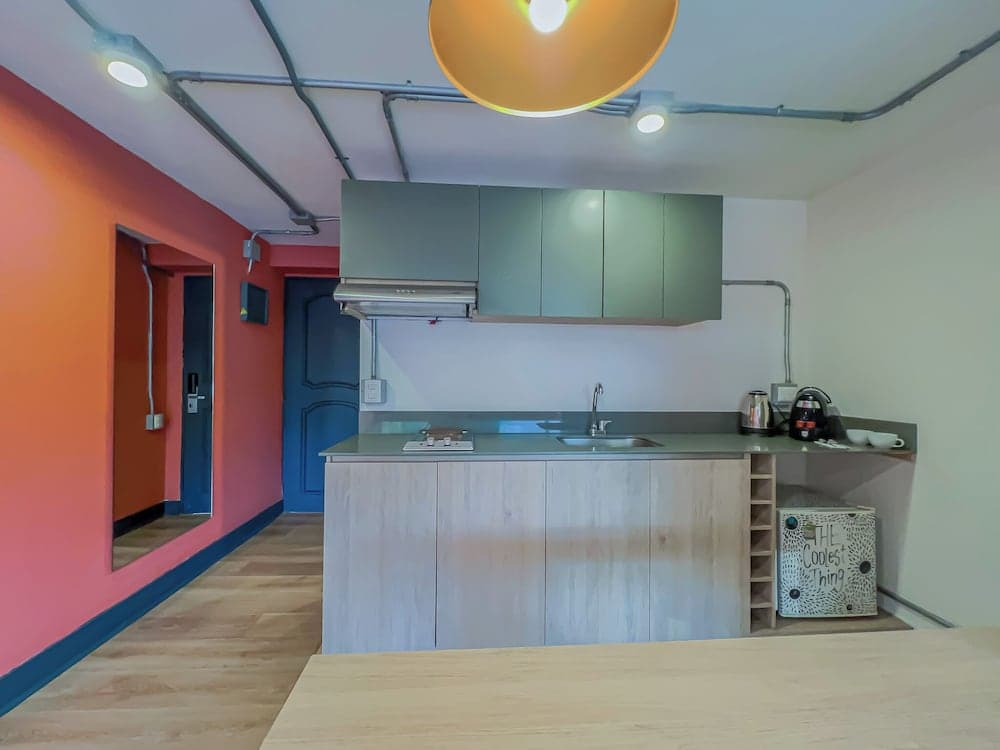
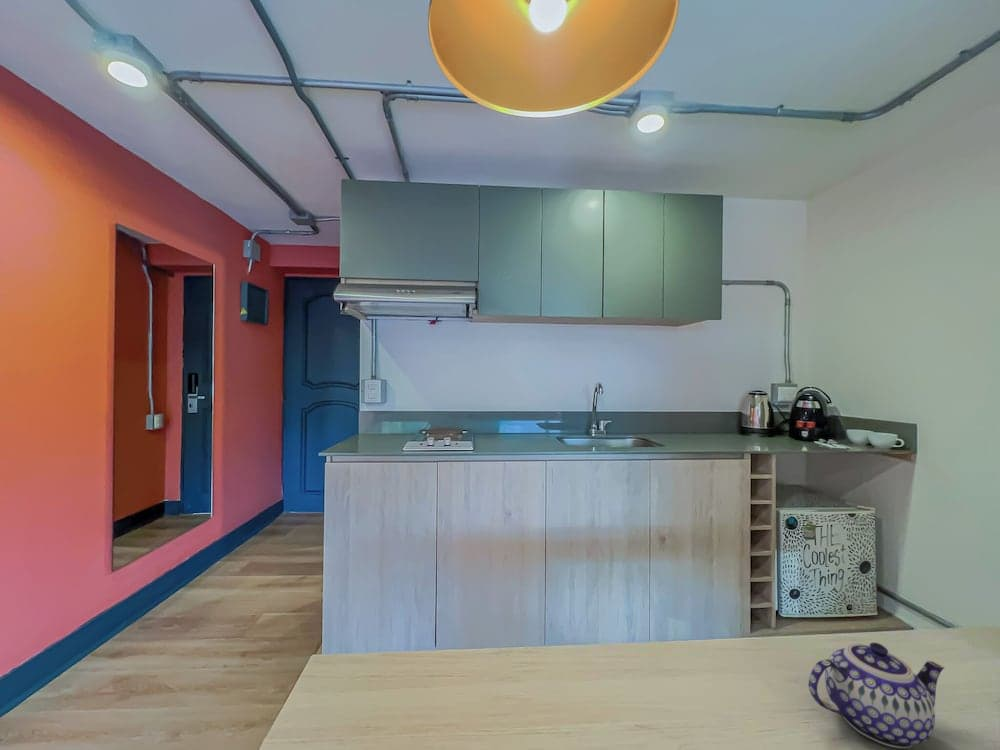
+ teapot [808,642,945,749]
